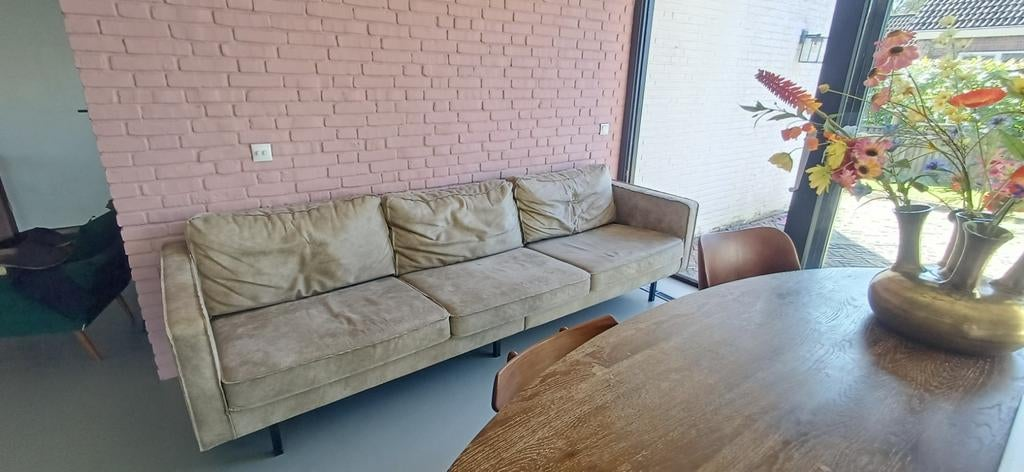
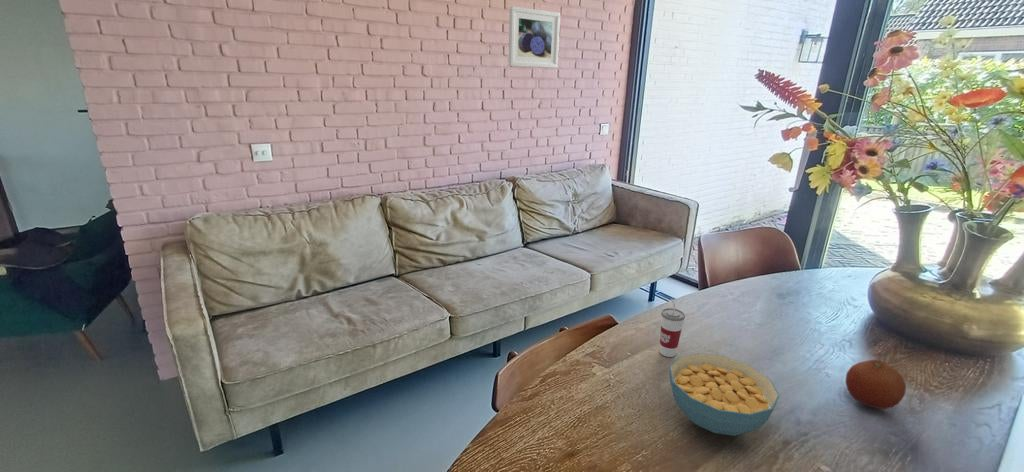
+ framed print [508,5,561,69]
+ cereal bowl [668,352,780,437]
+ cup [659,297,686,358]
+ fruit [845,359,907,410]
